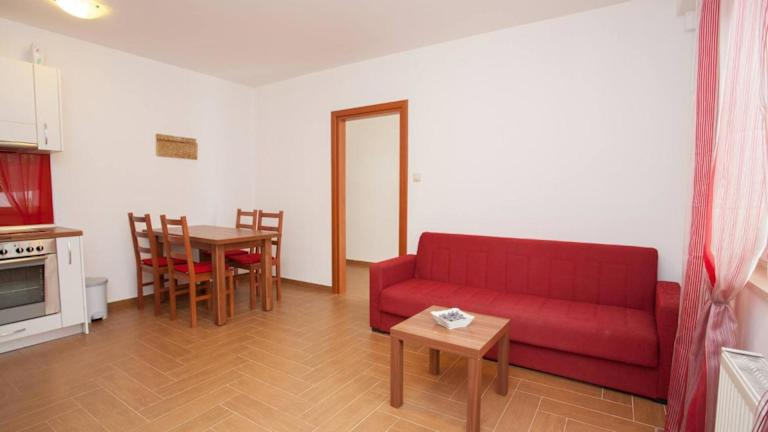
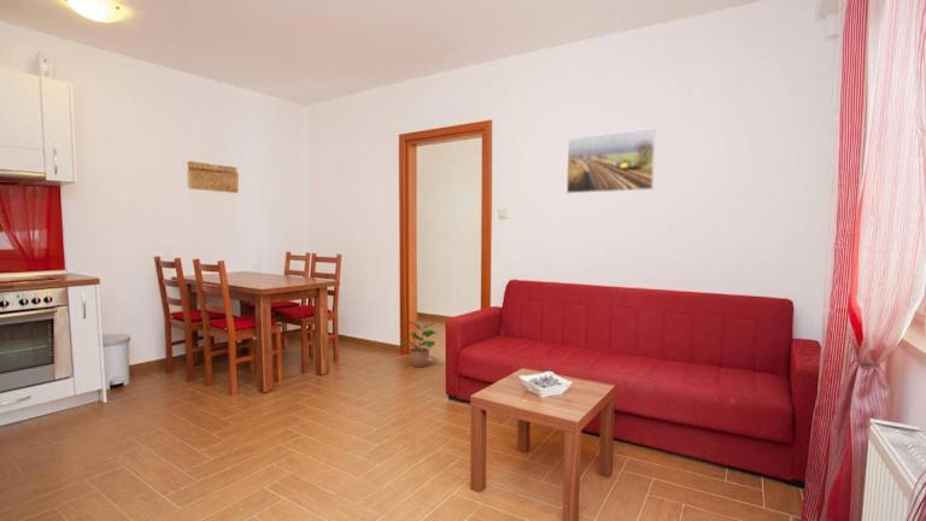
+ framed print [565,127,656,194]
+ potted plant [400,320,438,369]
